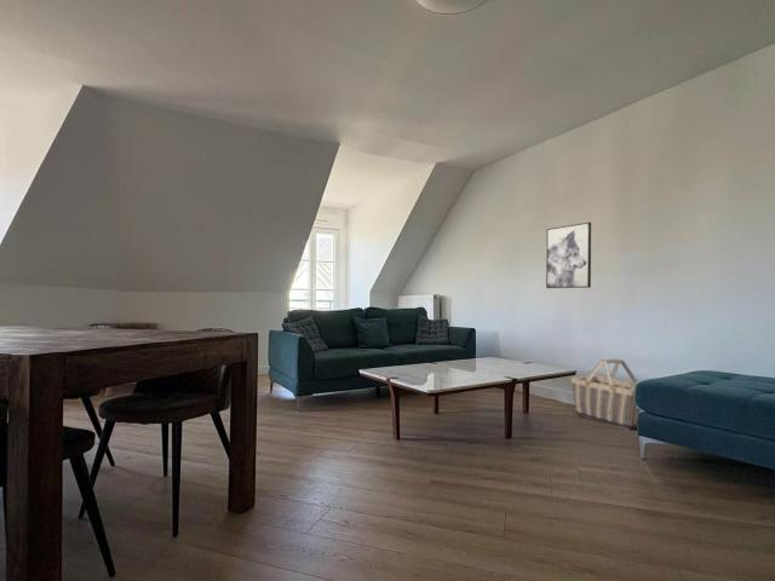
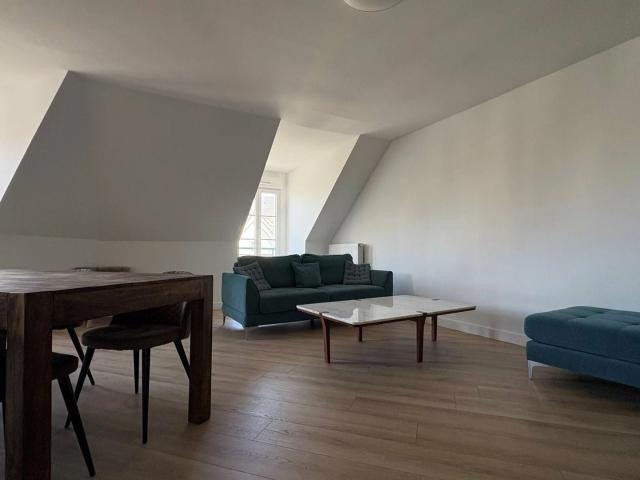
- wall art [545,222,592,289]
- basket [570,358,642,431]
